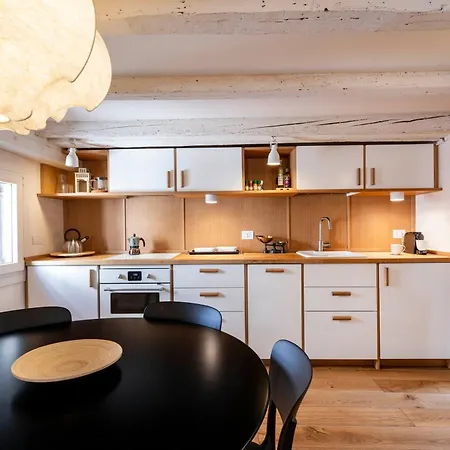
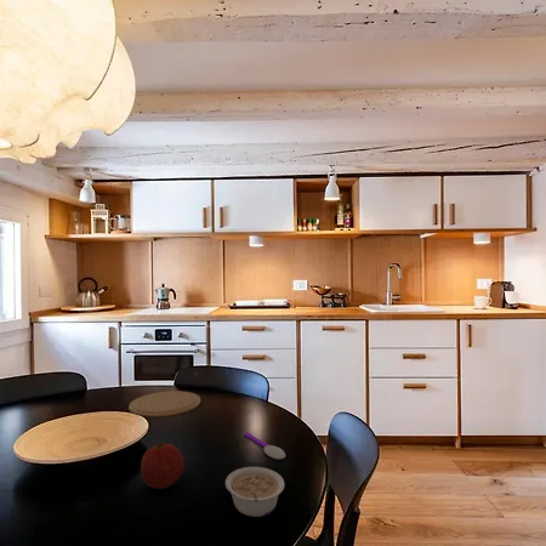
+ fruit [140,442,186,490]
+ plate [127,389,201,417]
+ legume [224,466,285,518]
+ spoon [243,431,286,461]
